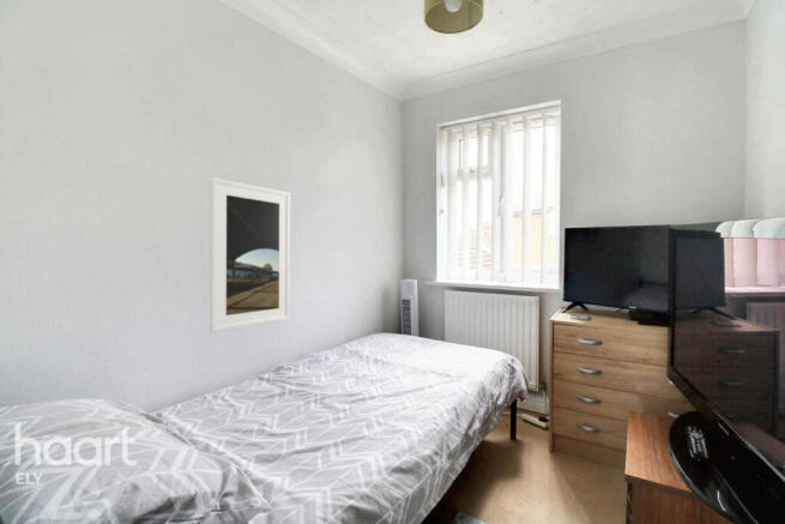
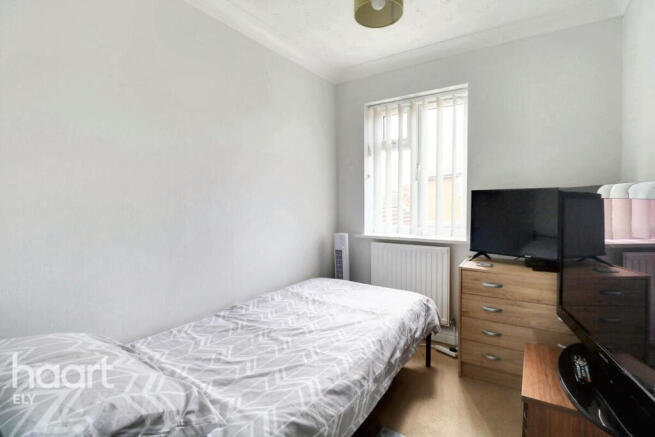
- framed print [209,176,291,333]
